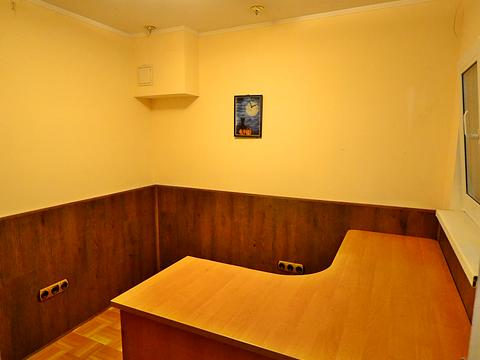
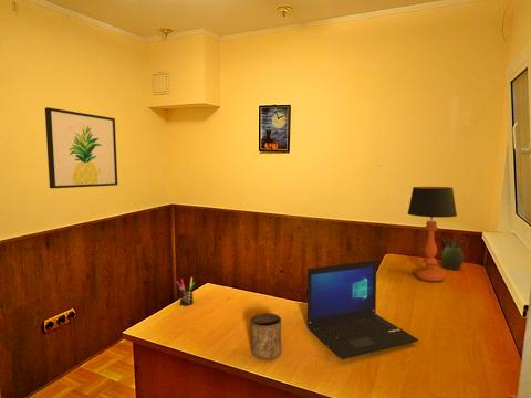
+ succulent plant [440,235,465,271]
+ laptop [306,259,419,360]
+ cup [249,312,283,360]
+ pen holder [175,276,196,307]
+ table lamp [407,186,458,282]
+ wall art [44,106,118,189]
